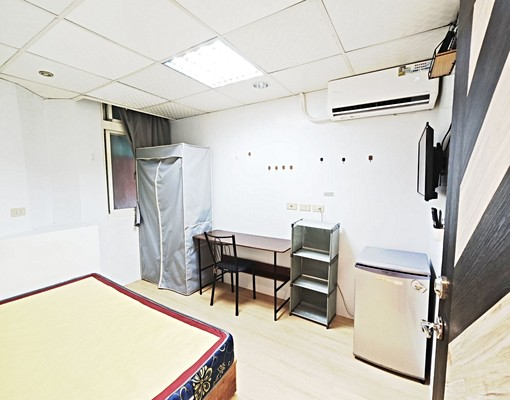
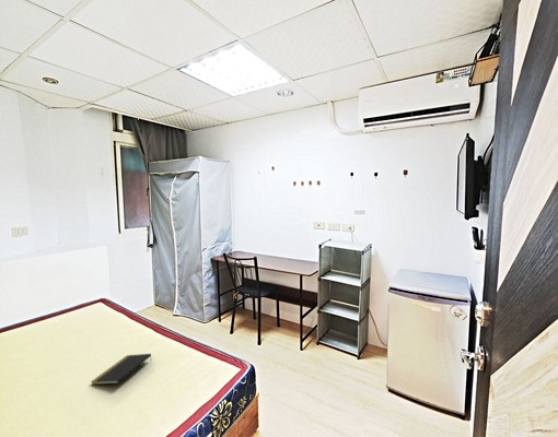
+ notepad [90,353,153,386]
